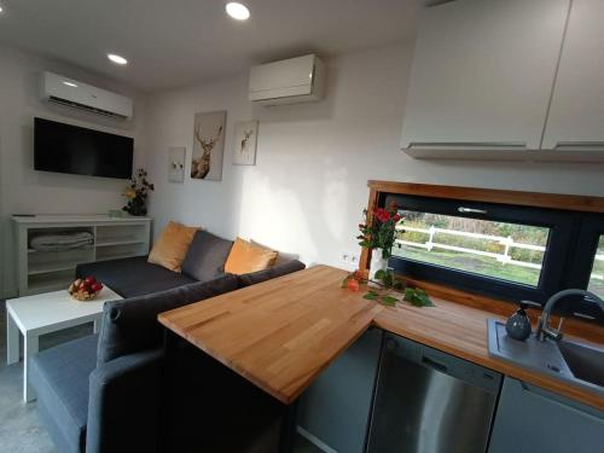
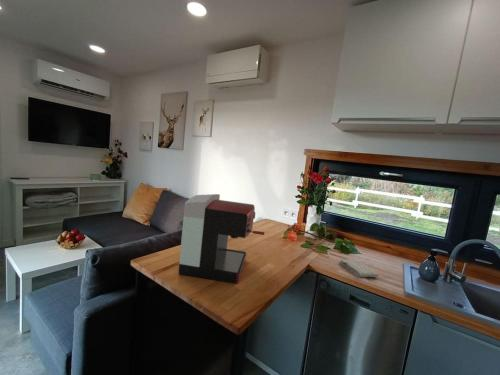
+ washcloth [339,258,379,278]
+ coffee maker [177,193,265,285]
